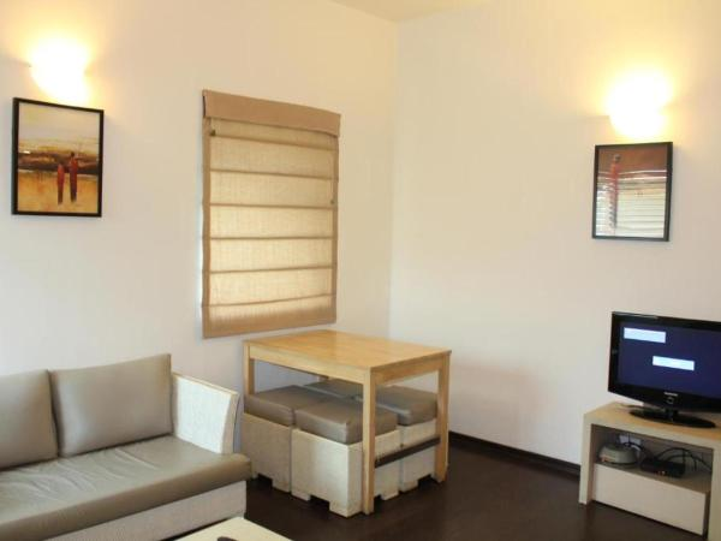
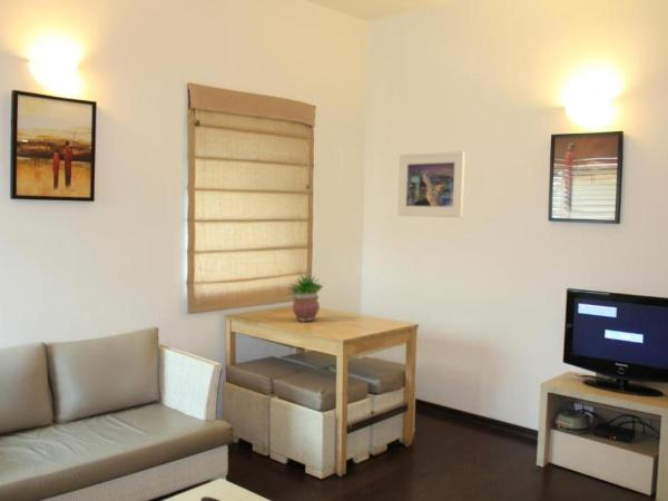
+ potted plant [285,272,326,323]
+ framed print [396,150,466,218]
